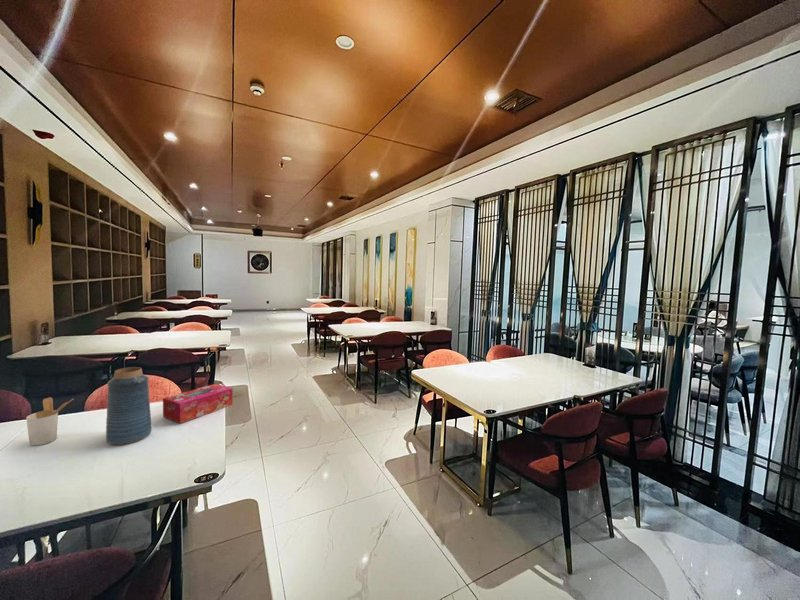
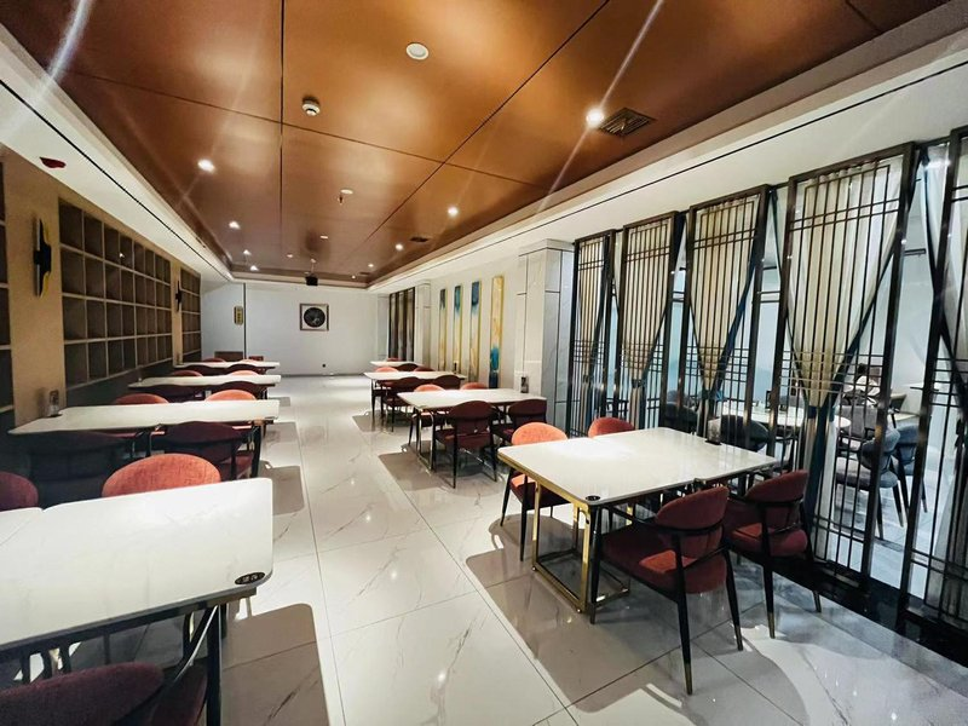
- vase [105,366,152,446]
- utensil holder [25,396,75,446]
- tissue box [162,383,233,424]
